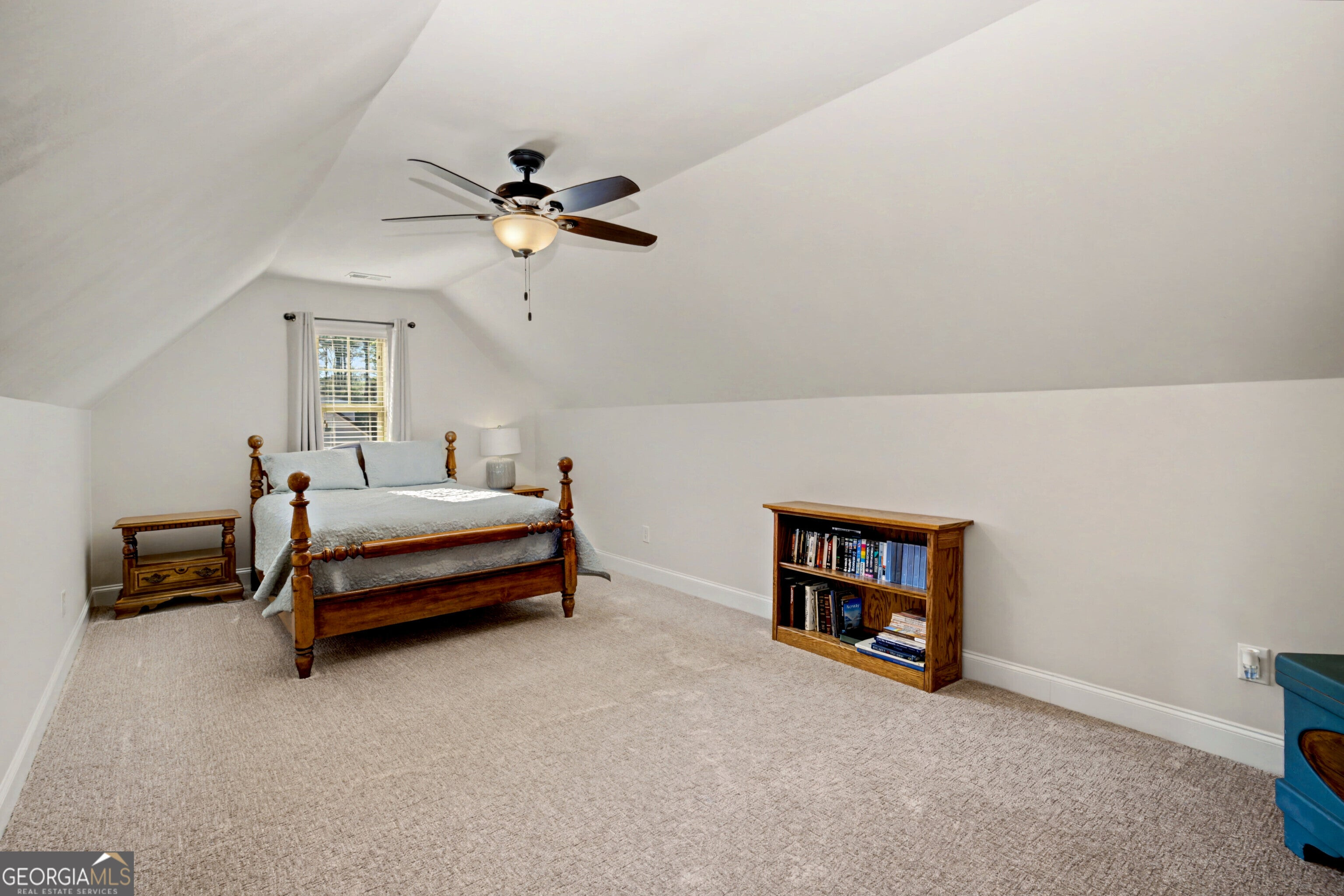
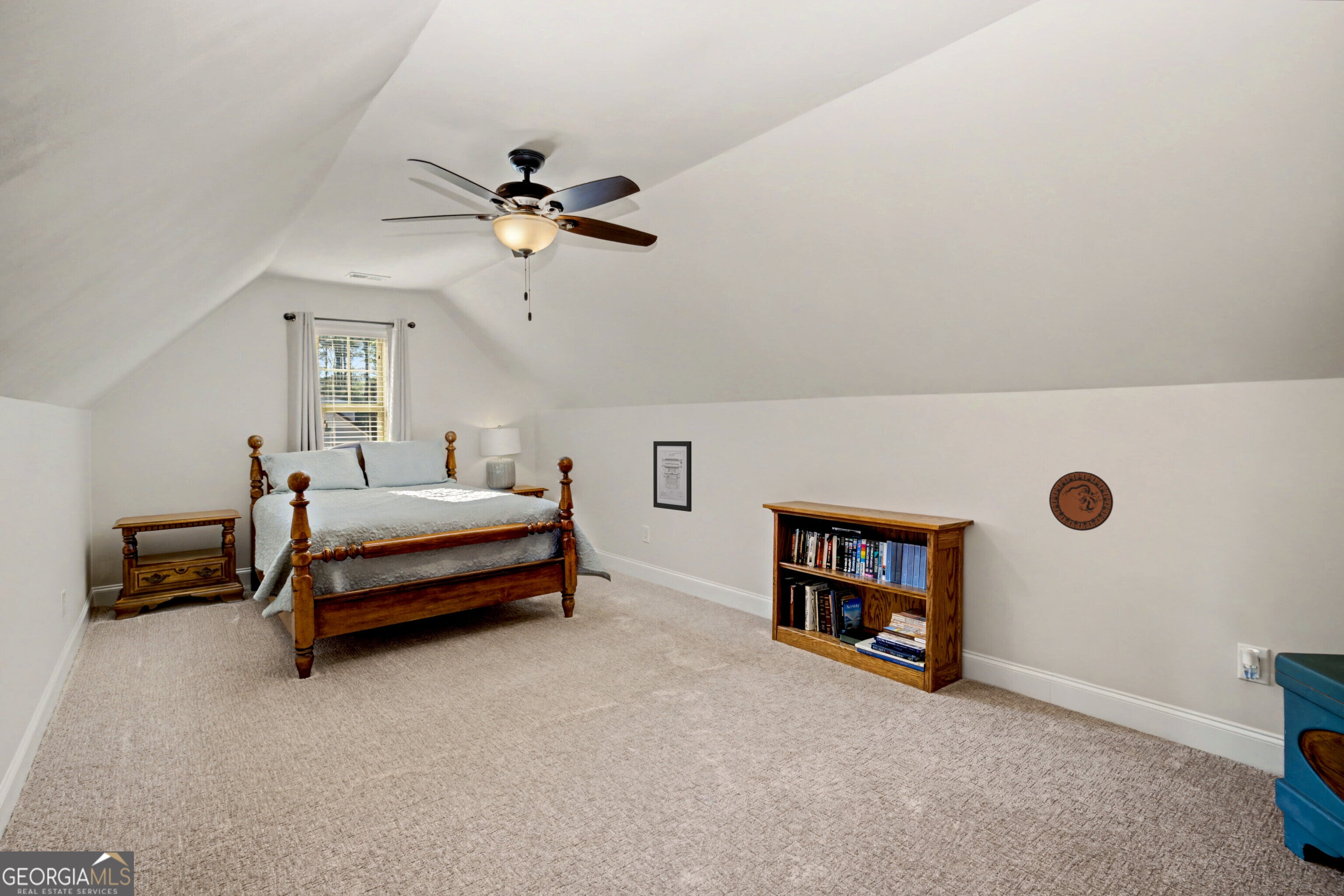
+ wall art [653,441,692,512]
+ decorative plate [1049,471,1114,531]
